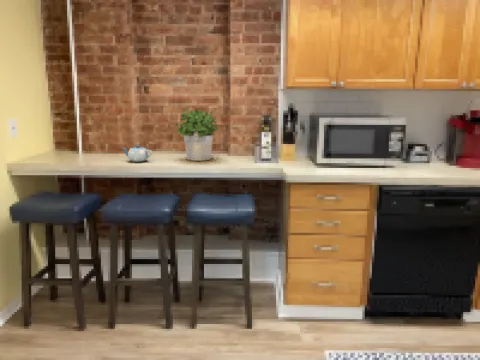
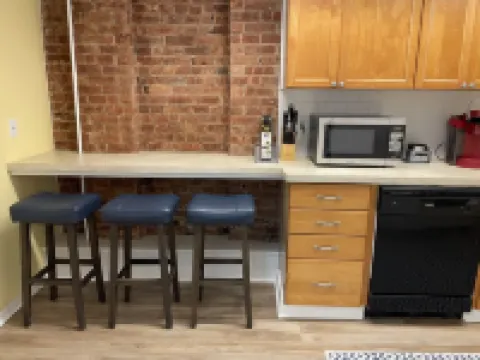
- potted plant [174,107,219,162]
- chinaware [122,144,153,163]
